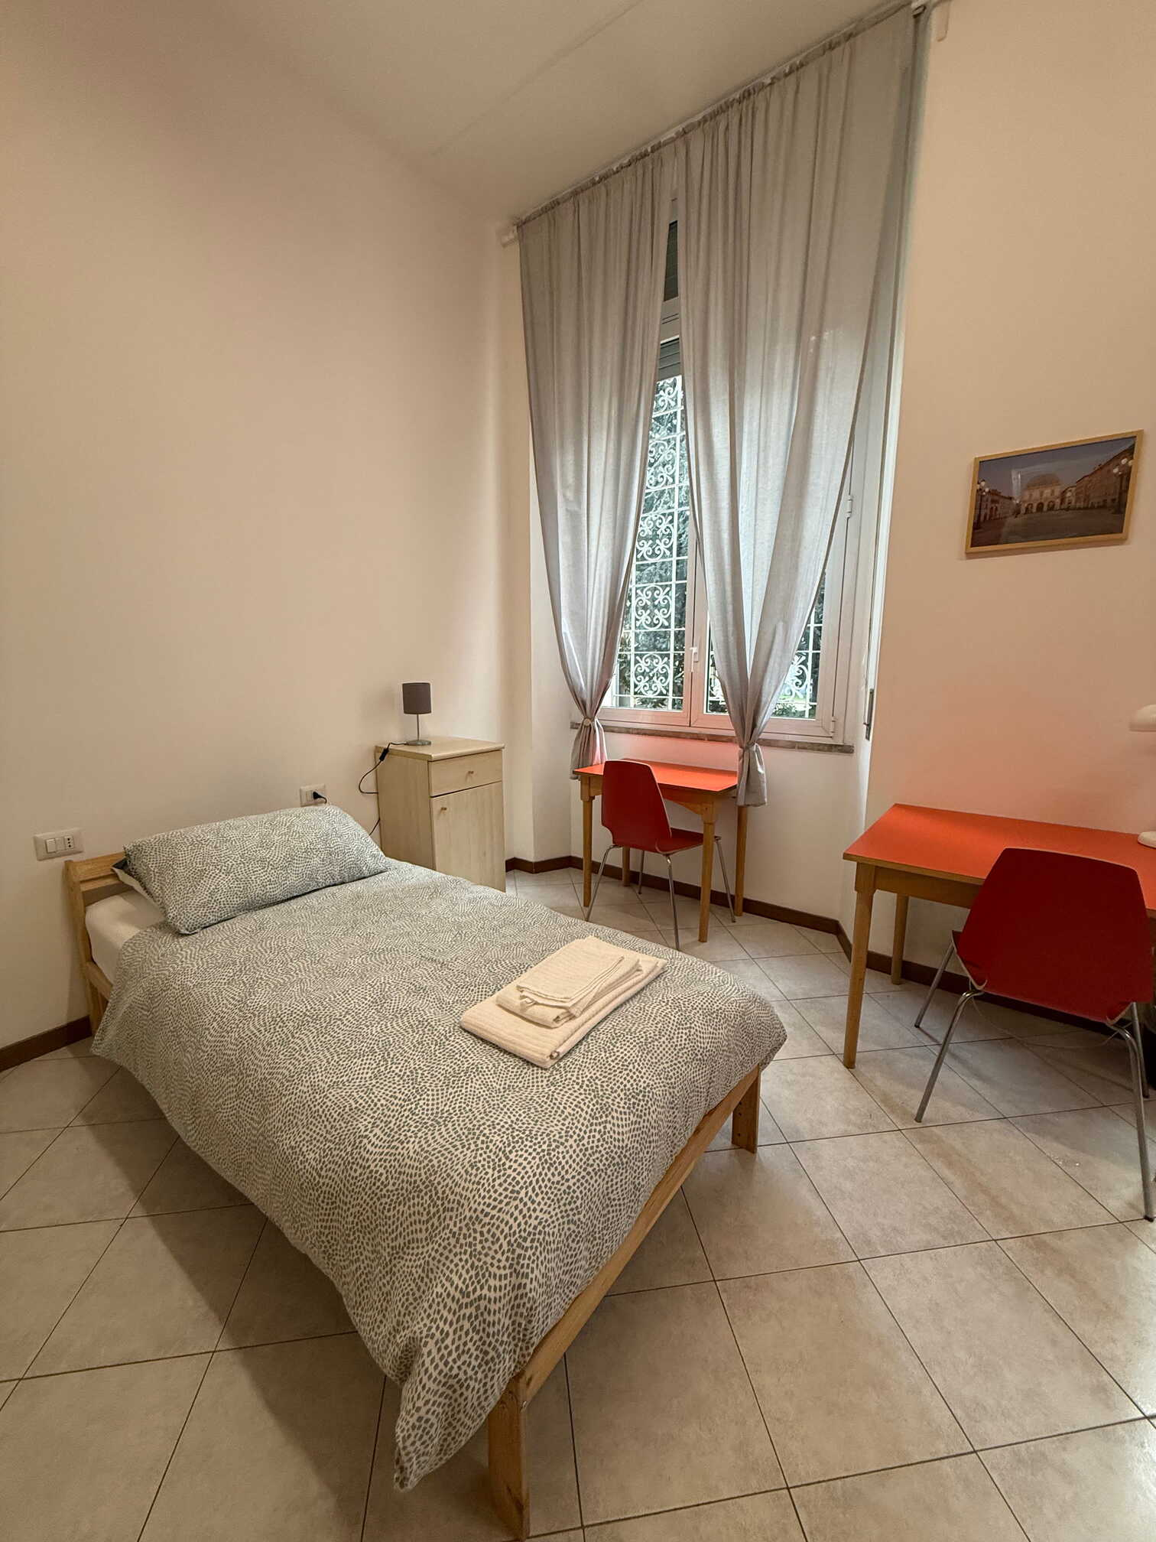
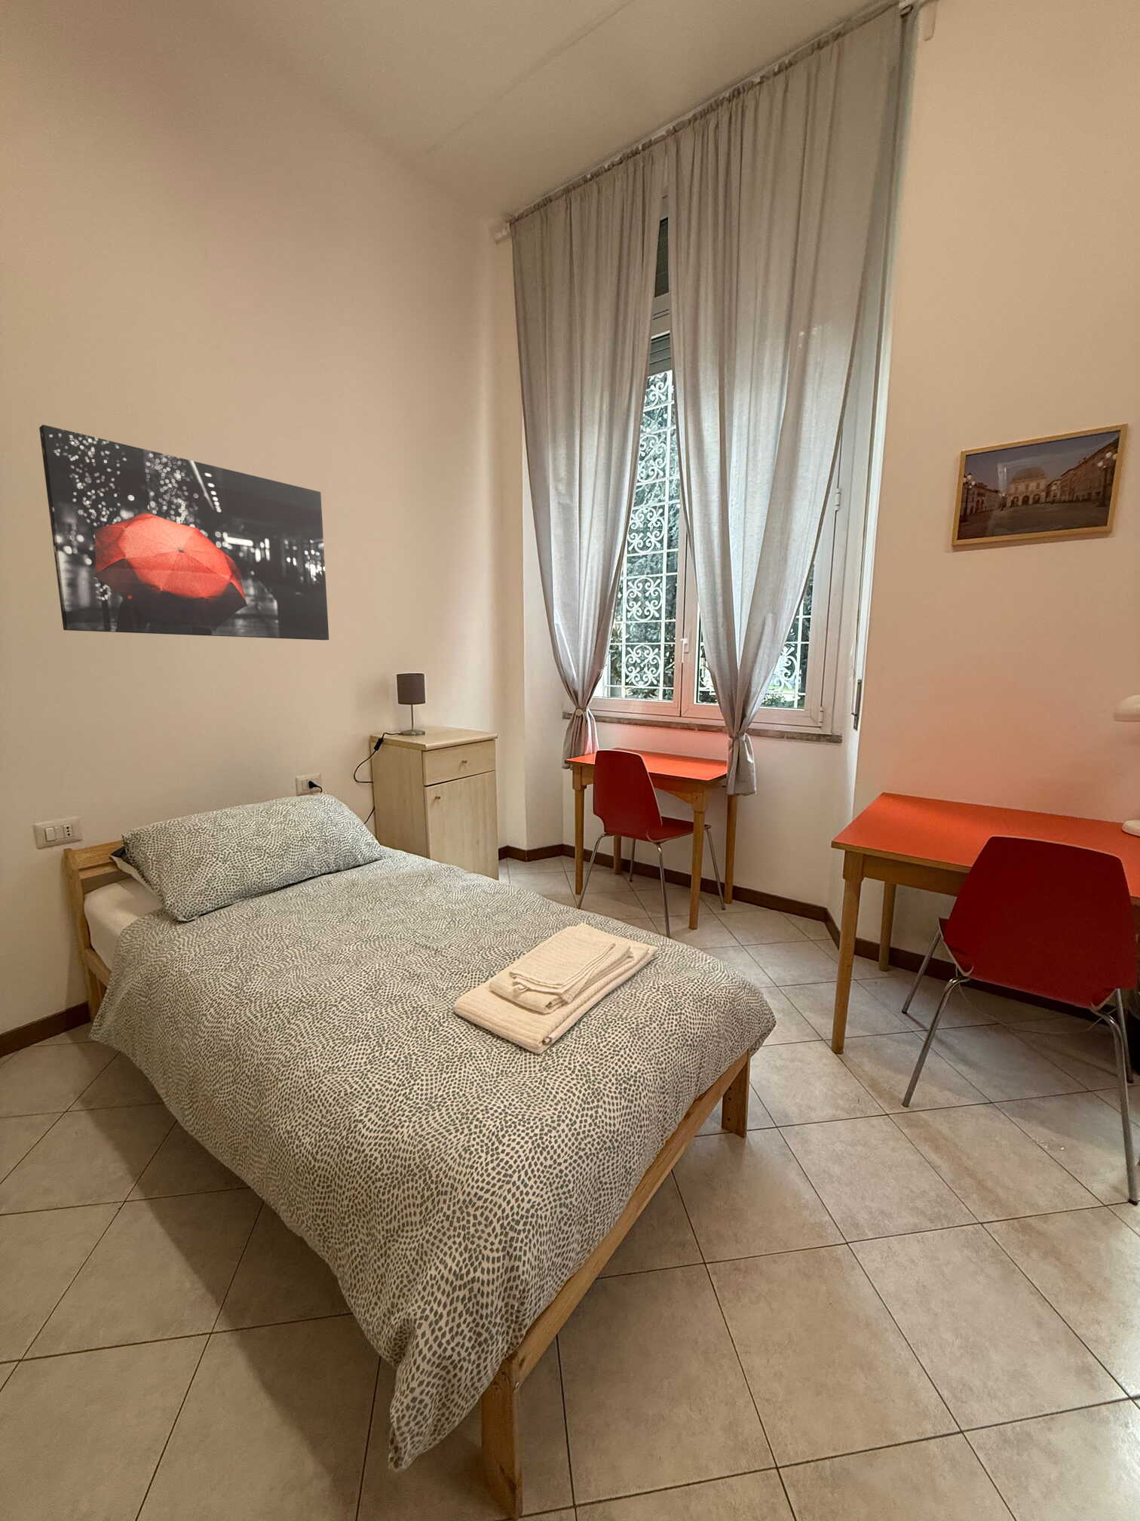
+ wall art [38,424,329,641]
